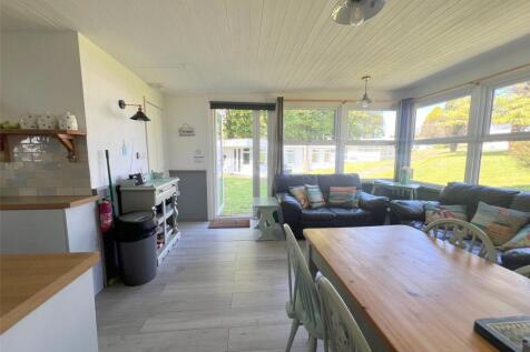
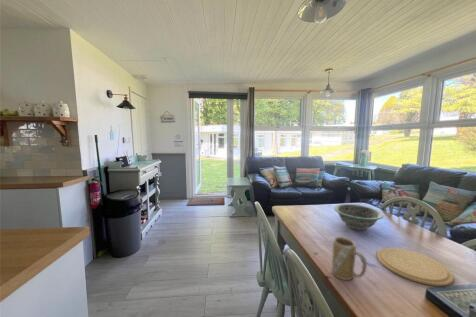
+ decorative bowl [333,203,384,231]
+ mug [331,236,368,281]
+ plate [376,247,455,287]
